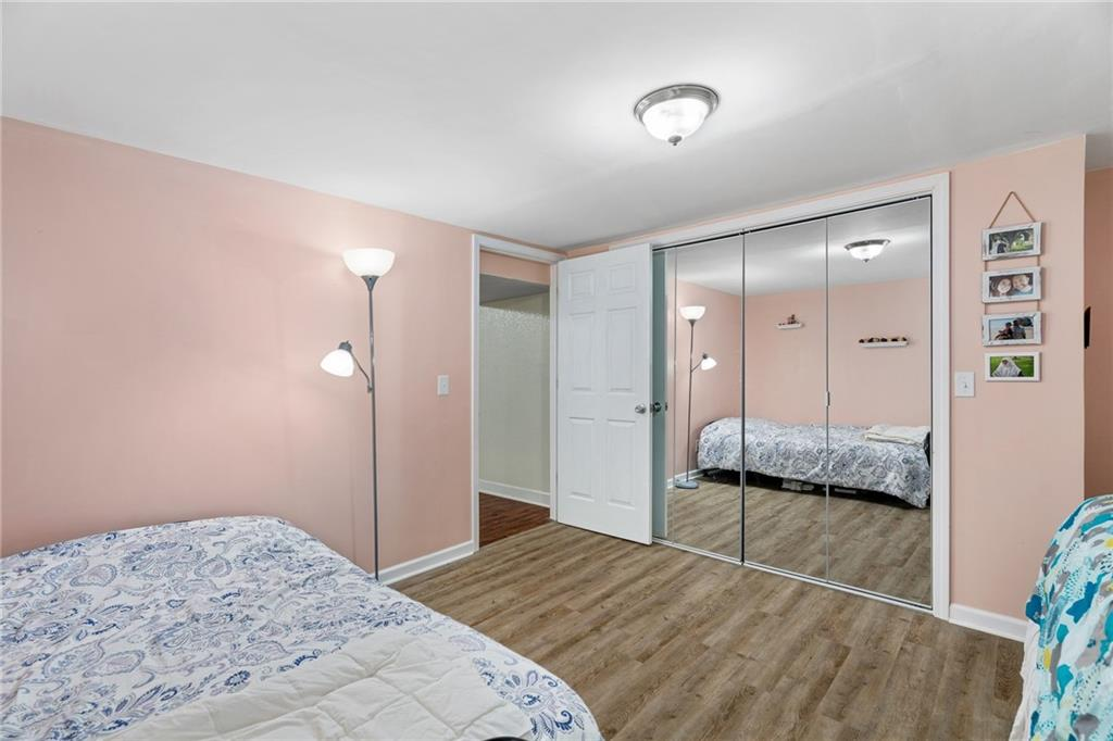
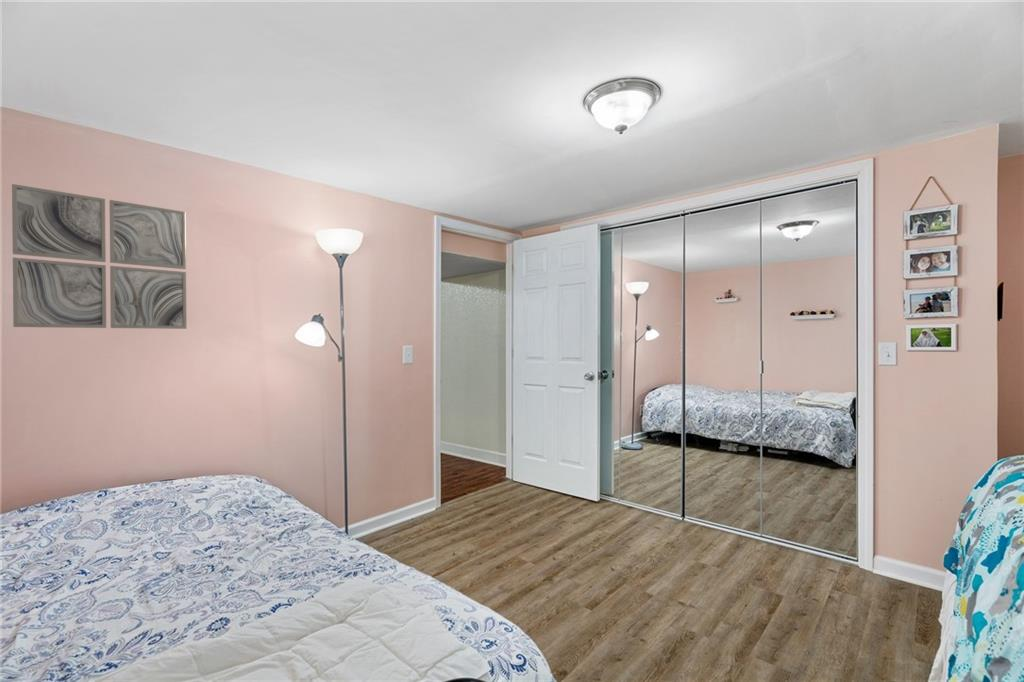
+ wall art [11,183,188,330]
